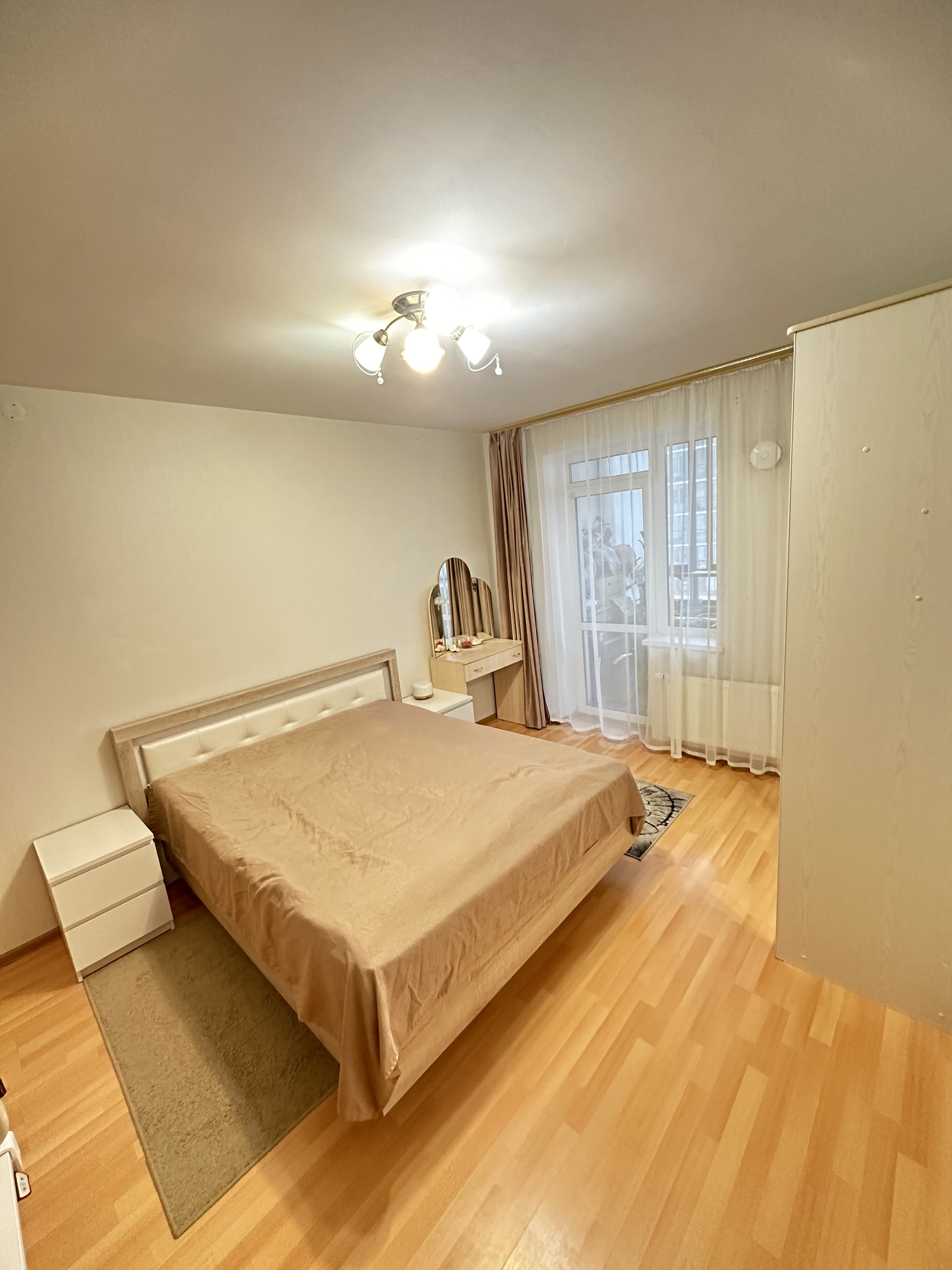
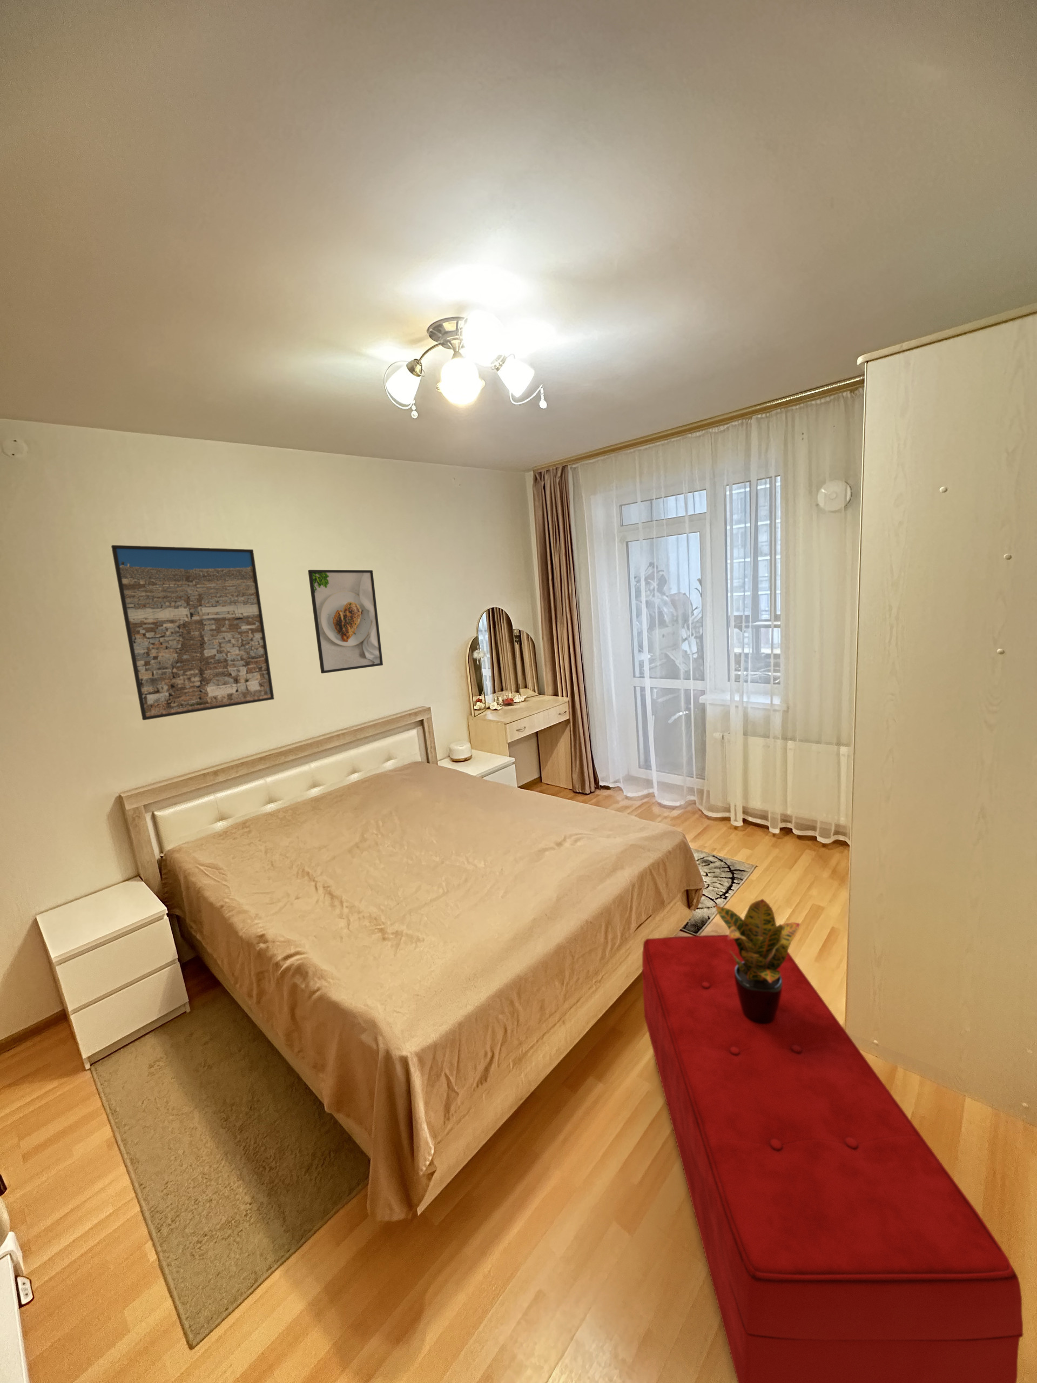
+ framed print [307,570,383,674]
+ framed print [111,544,274,721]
+ potted plant [713,898,801,1025]
+ bench [642,934,1024,1383]
